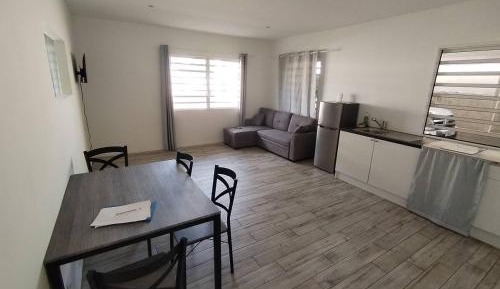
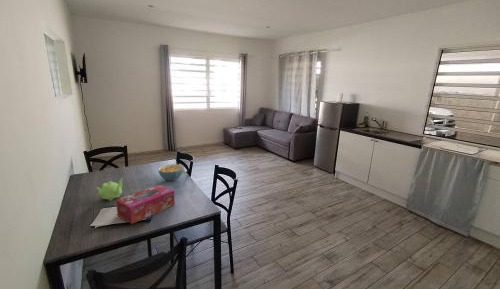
+ tissue box [115,184,176,225]
+ cereal bowl [157,163,185,182]
+ teapot [95,177,124,202]
